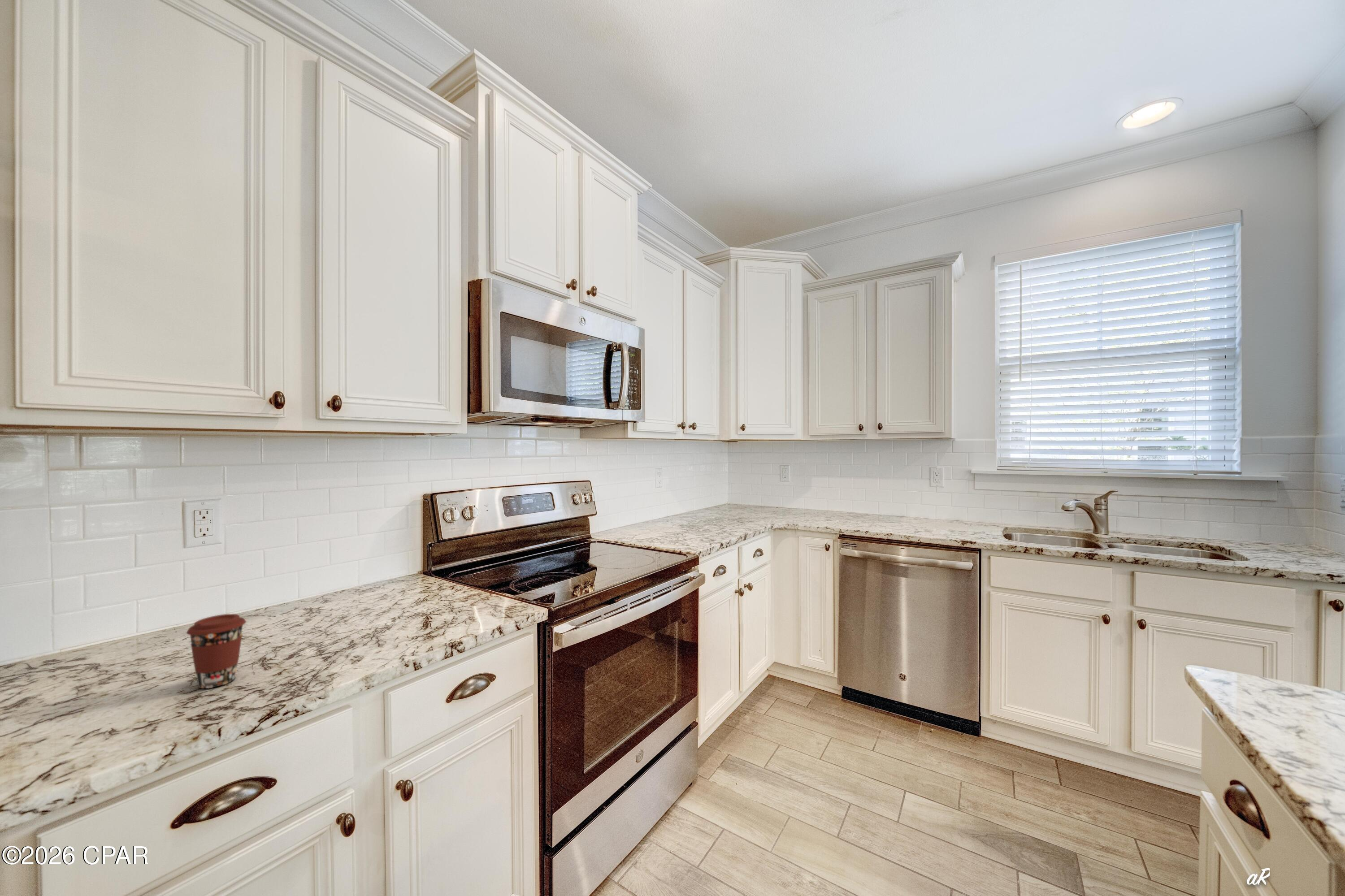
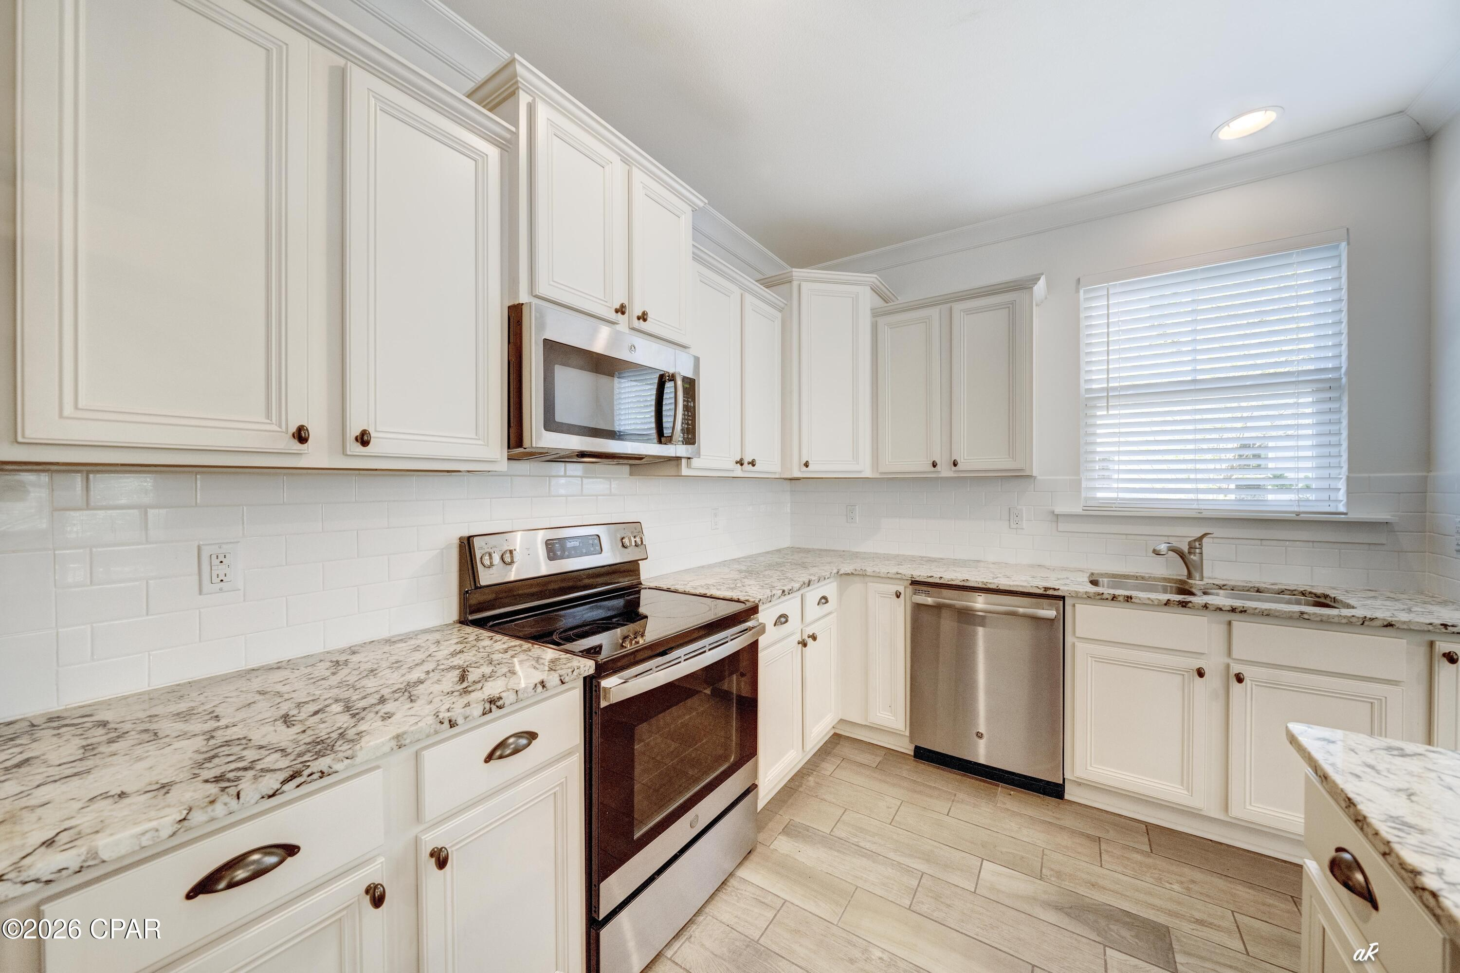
- coffee cup [186,614,247,689]
